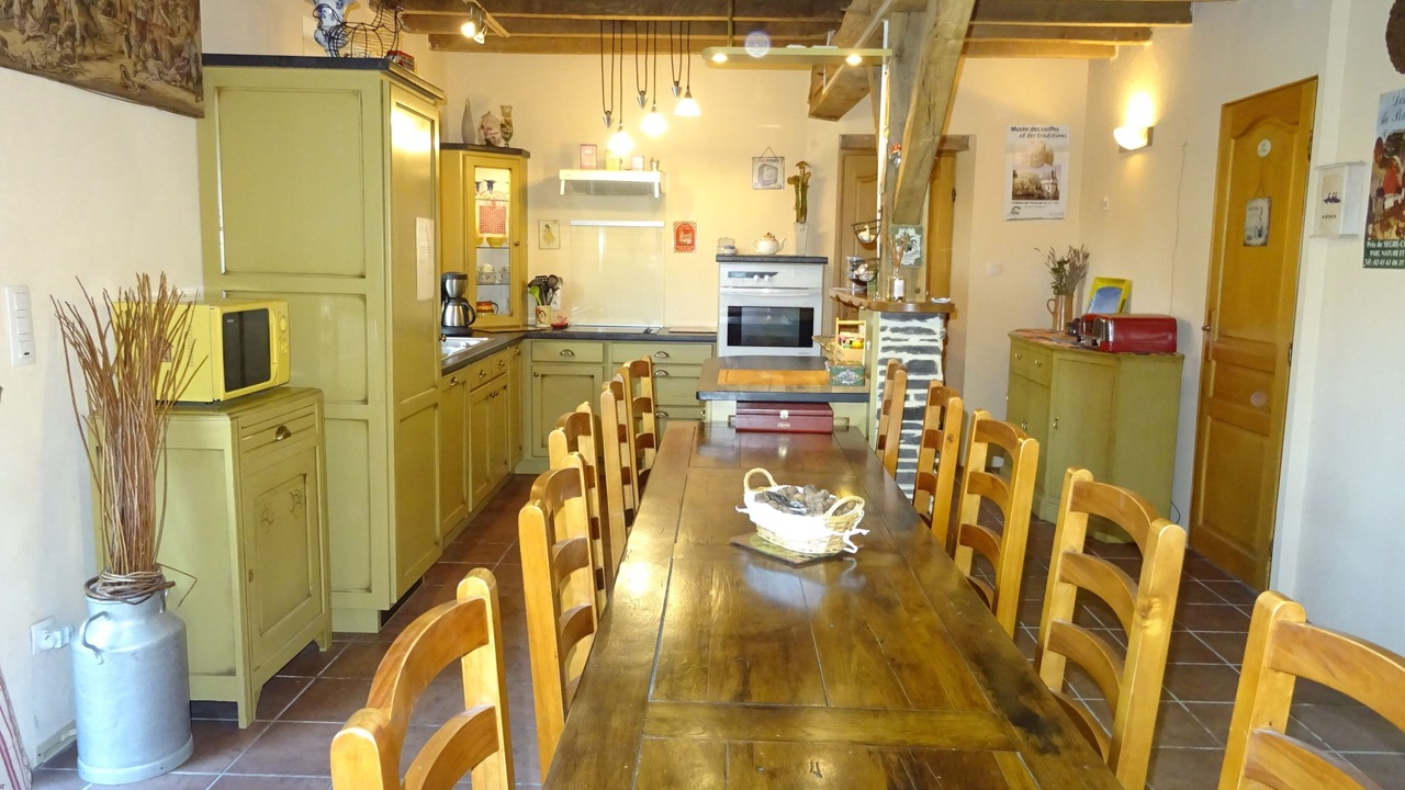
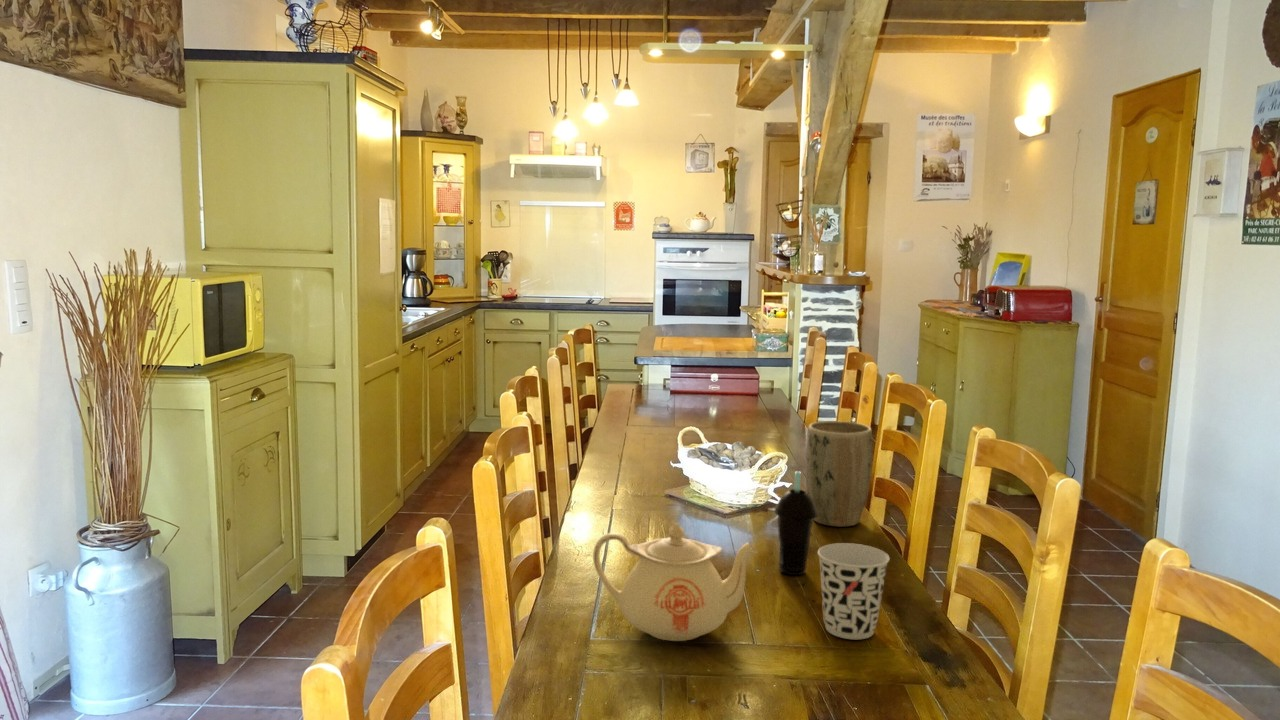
+ teapot [592,522,758,642]
+ cup [817,542,891,640]
+ plant pot [804,420,873,528]
+ cup [774,470,818,576]
